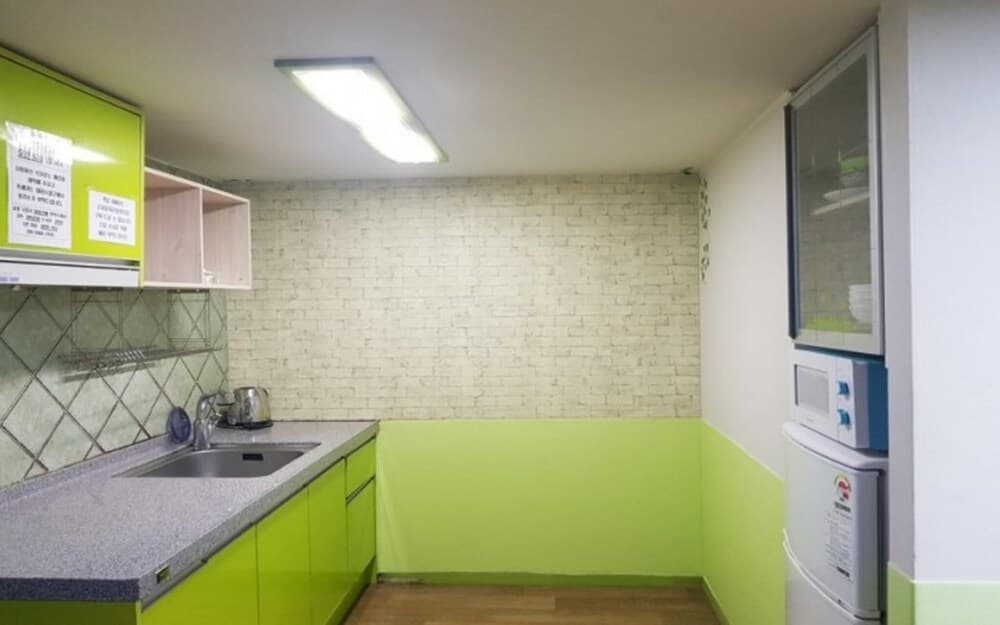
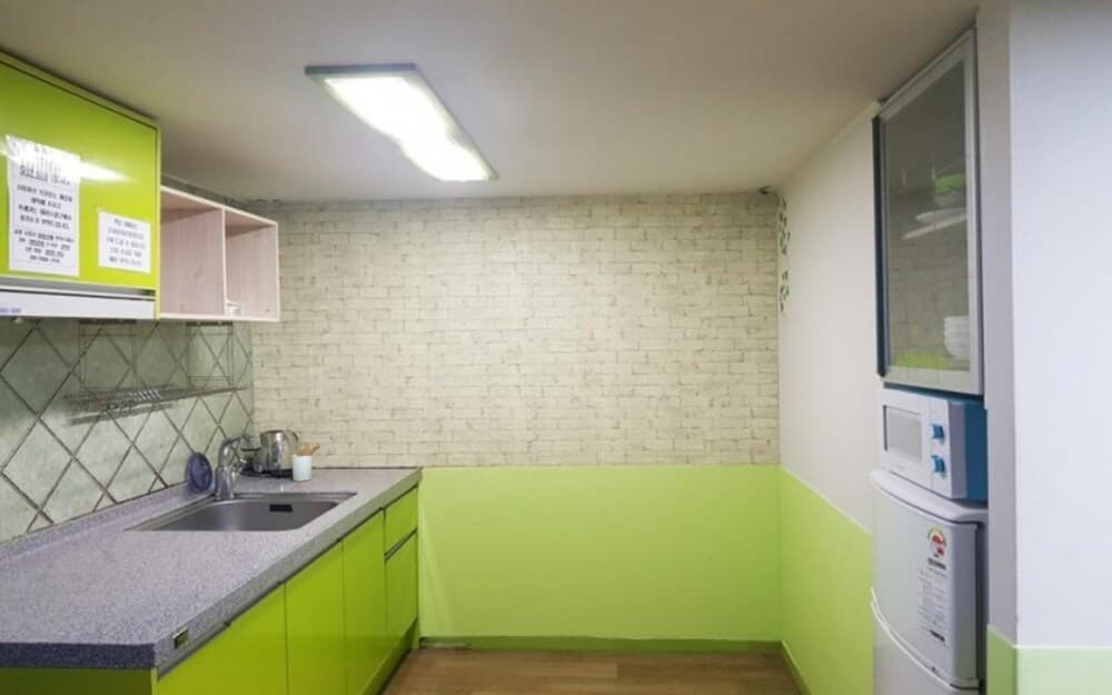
+ utensil holder [290,440,324,483]
